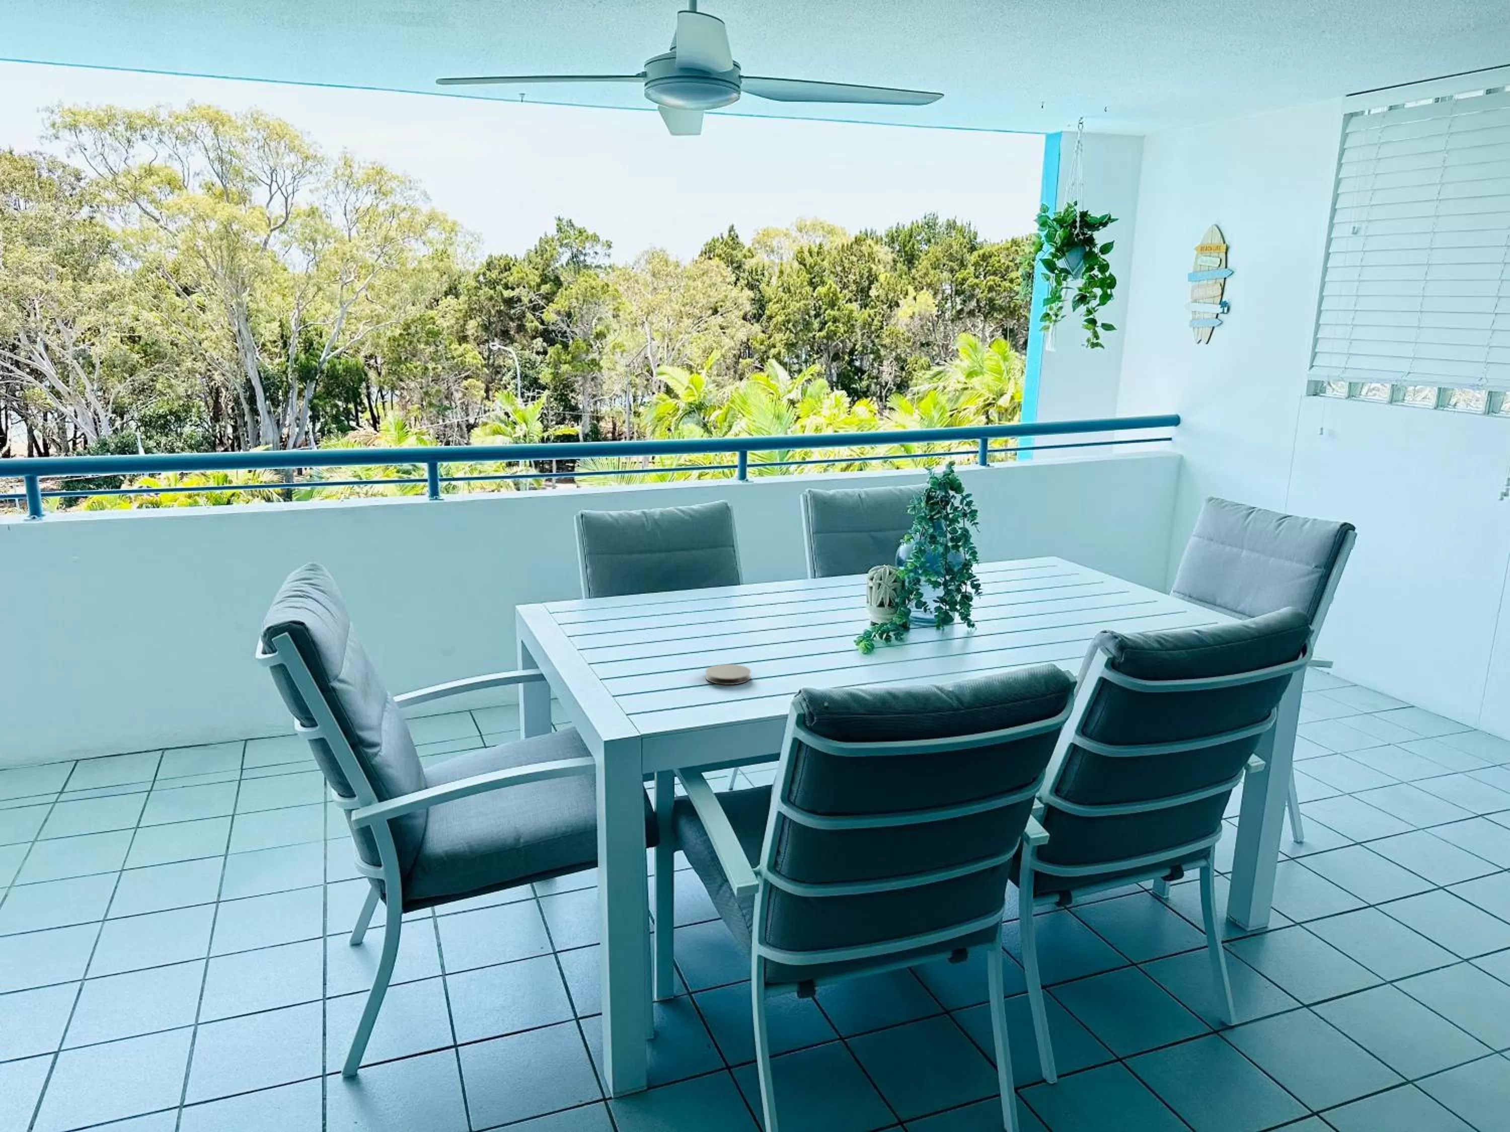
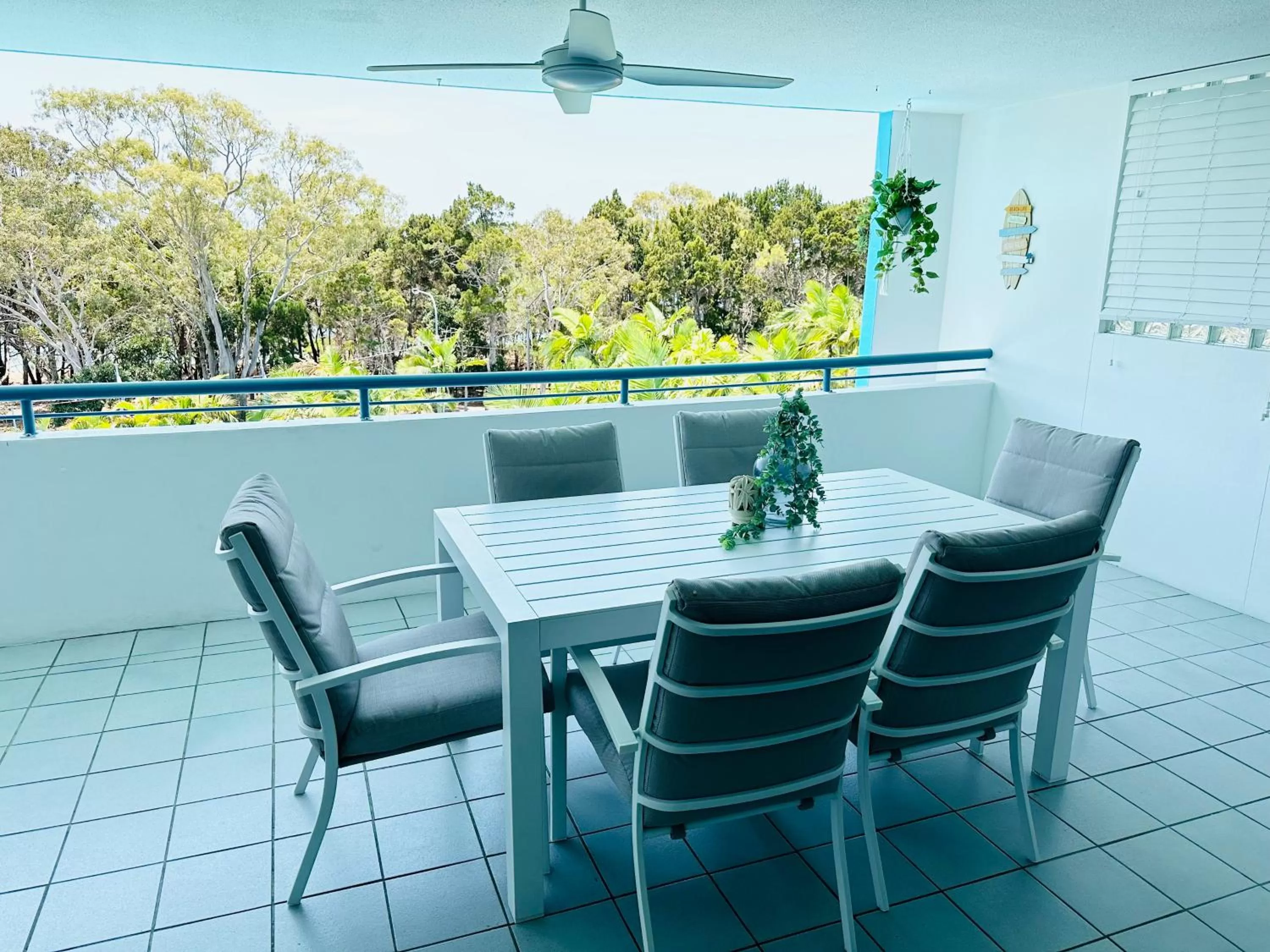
- coaster [705,664,751,685]
